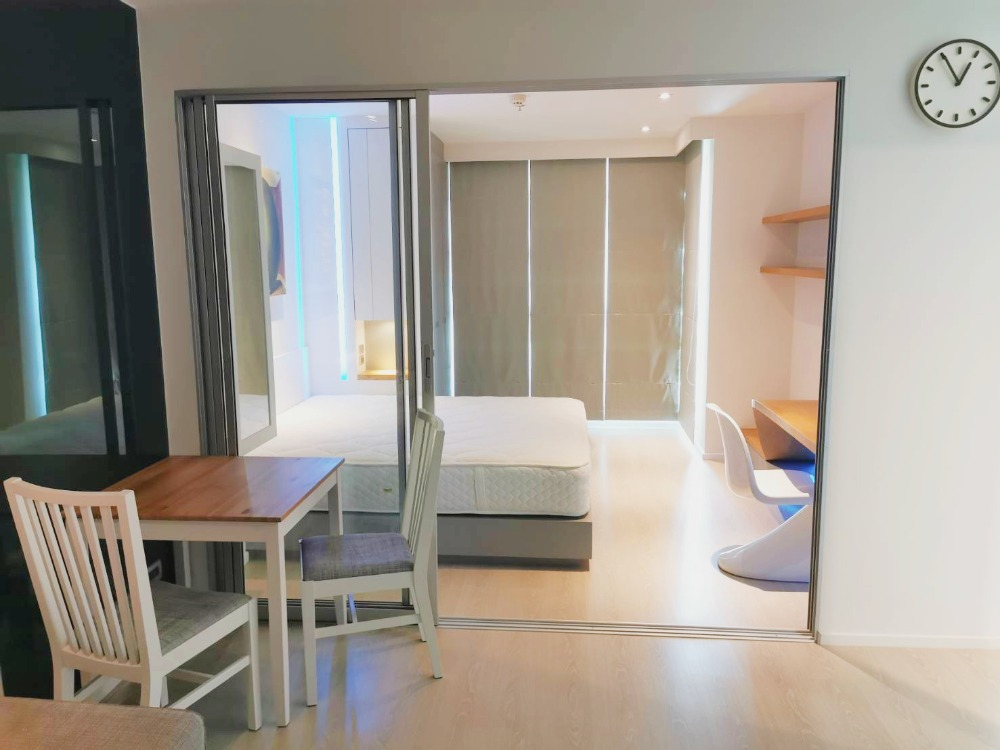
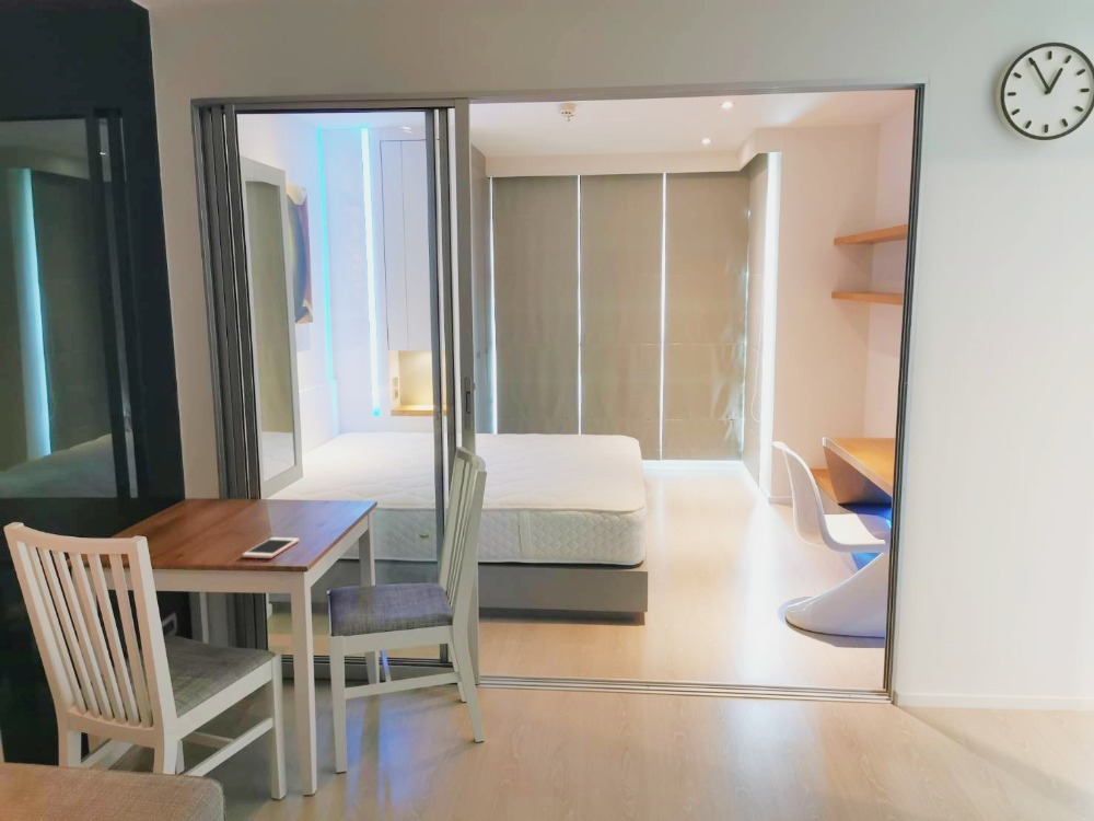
+ cell phone [242,536,301,559]
